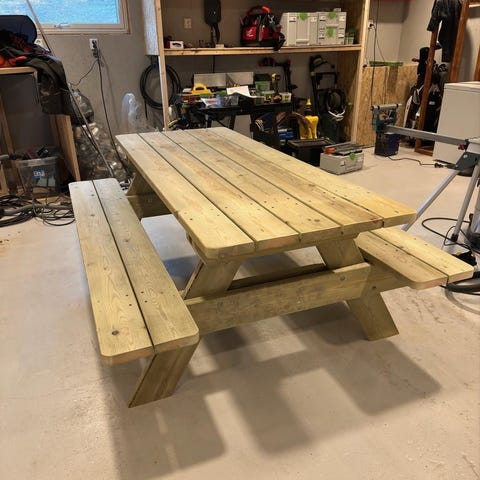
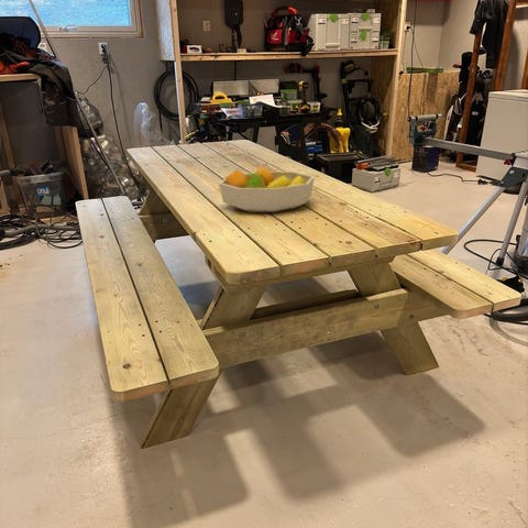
+ fruit bowl [218,165,316,213]
